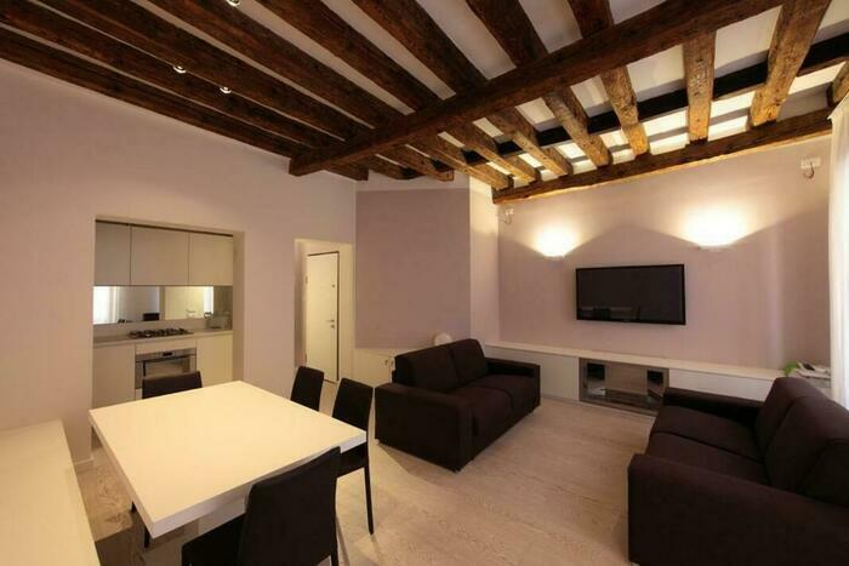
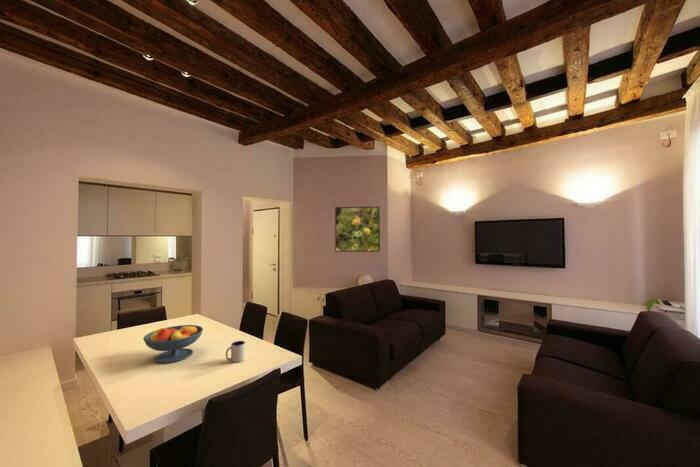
+ mug [225,340,246,363]
+ fruit bowl [142,324,204,364]
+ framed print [334,206,381,253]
